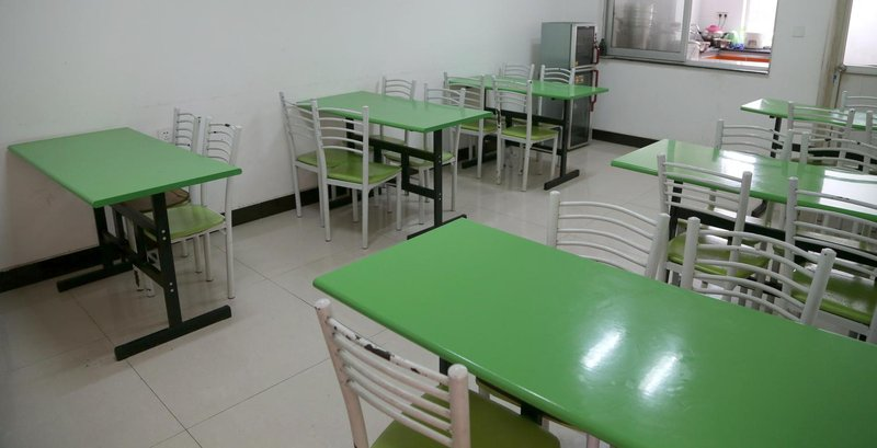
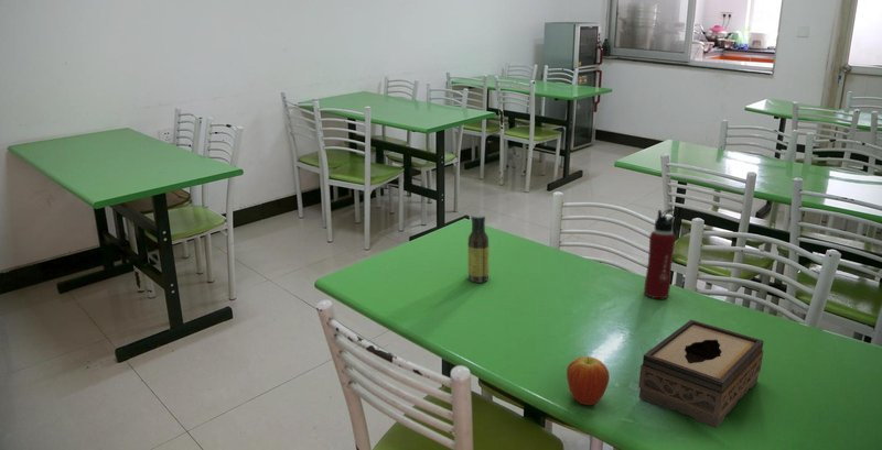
+ fruit [566,355,611,406]
+ sauce bottle [466,213,491,284]
+ water bottle [643,208,678,299]
+ tissue box [637,319,765,429]
